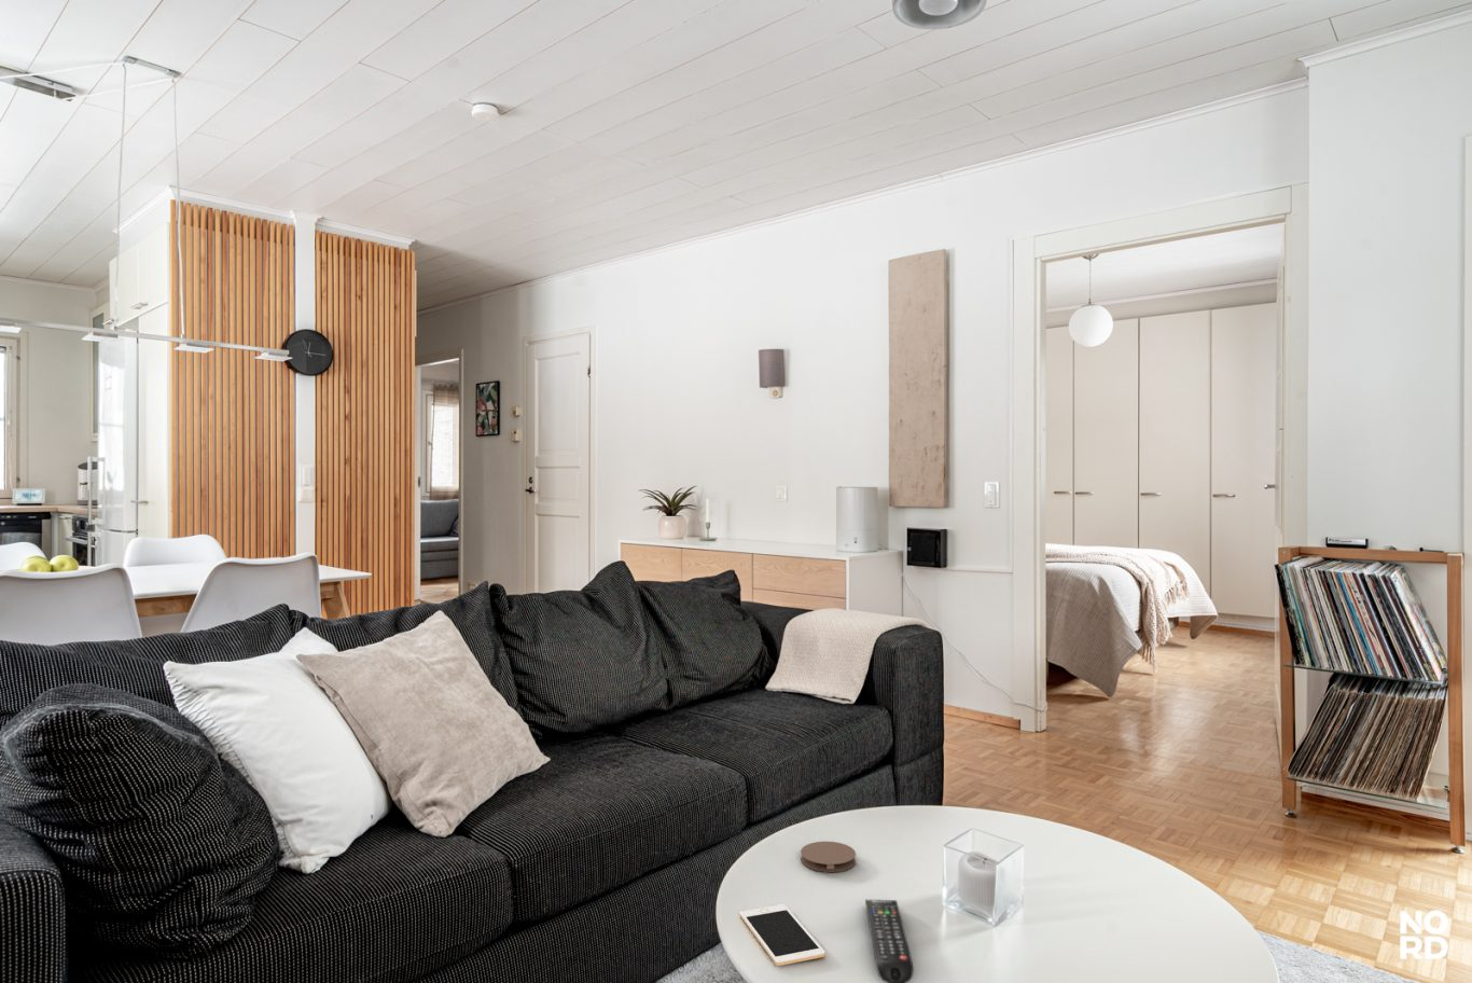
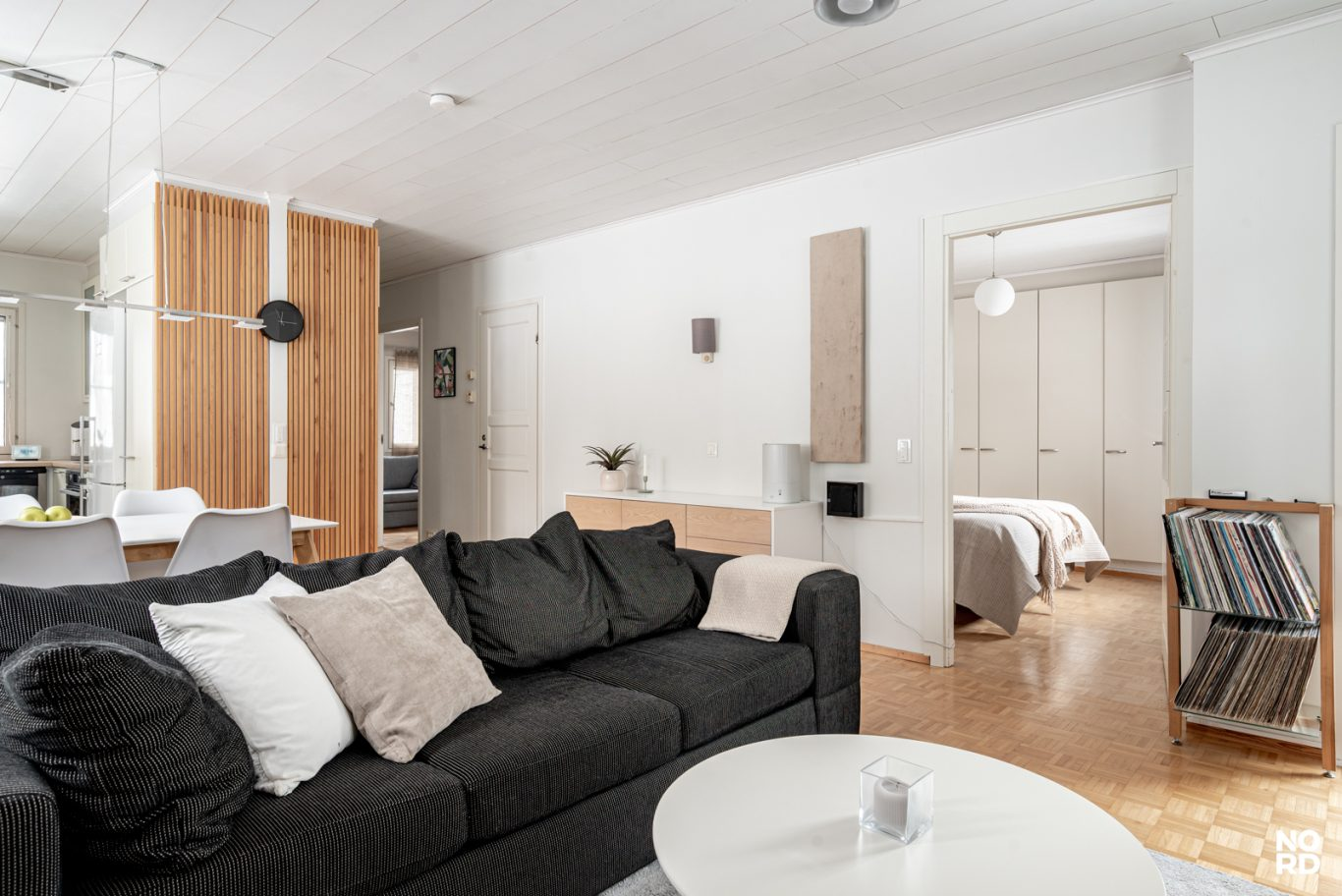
- coaster [800,840,857,873]
- cell phone [738,903,827,967]
- remote control [864,899,914,983]
